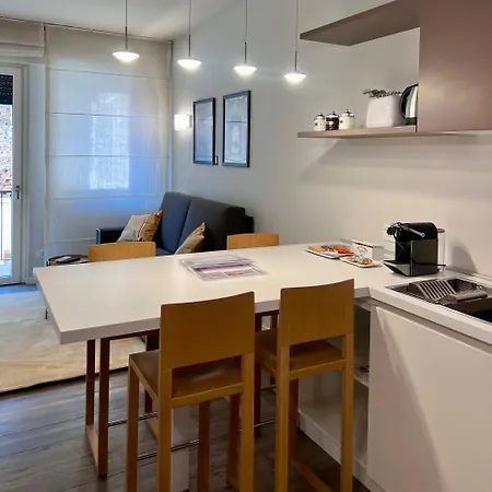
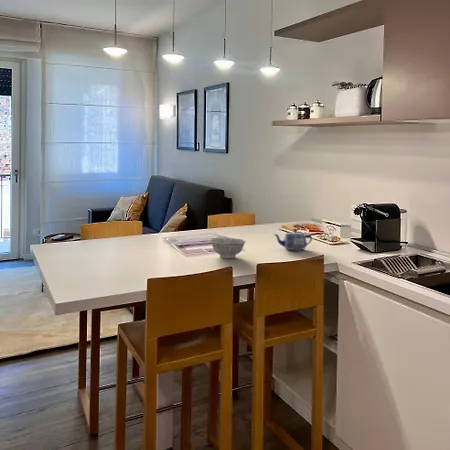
+ bowl [209,237,247,259]
+ teapot [273,228,313,251]
